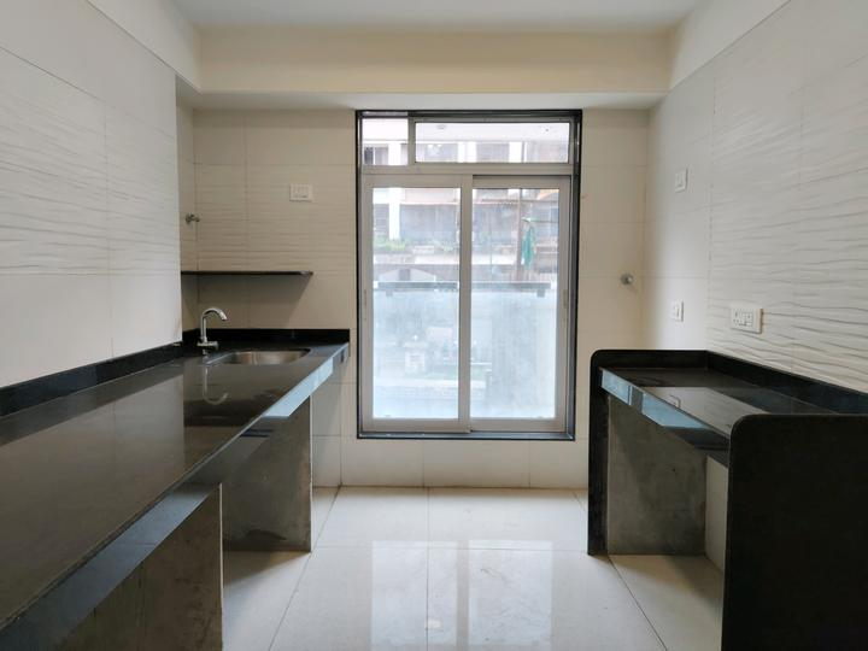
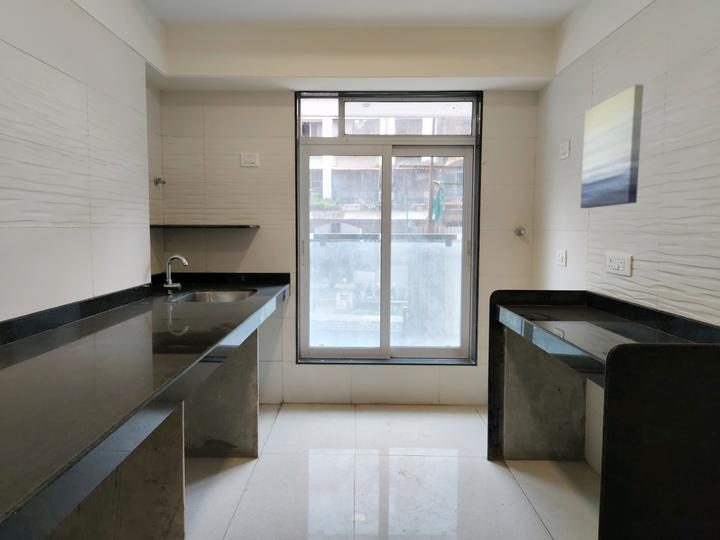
+ wall art [579,84,644,209]
